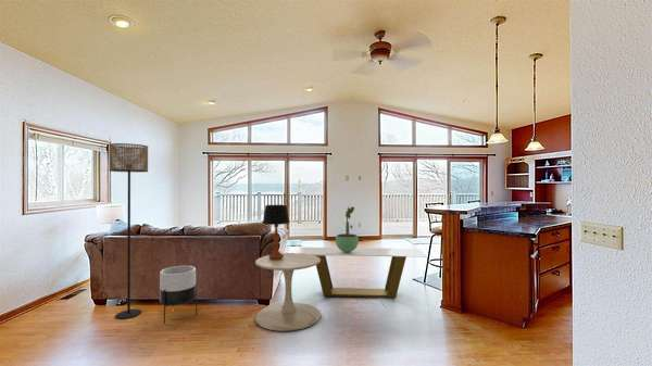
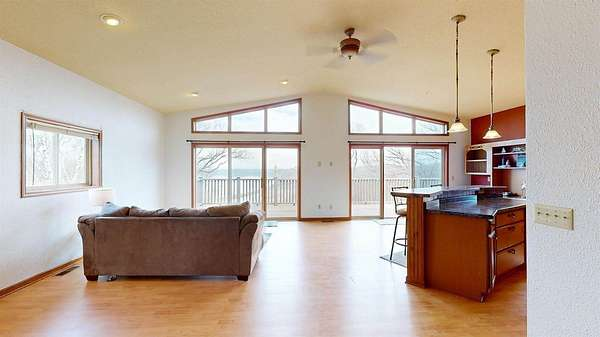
- side table [254,252,322,332]
- floor lamp [109,142,149,319]
- planter [159,265,198,325]
- coffee table [294,247,428,299]
- table lamp [262,204,290,258]
- potted plant [335,205,360,252]
